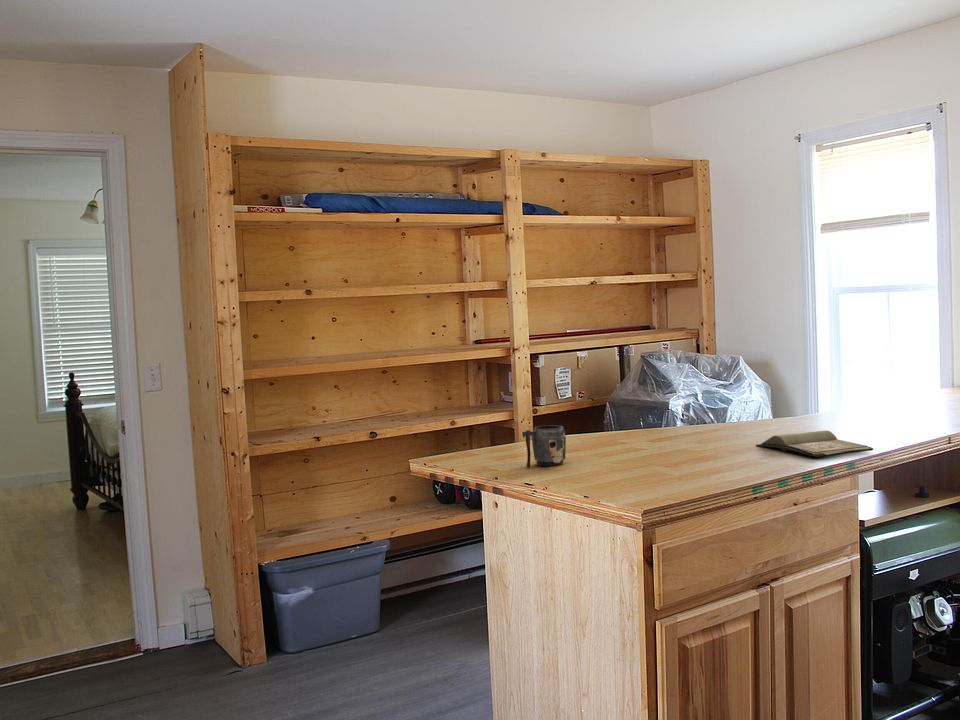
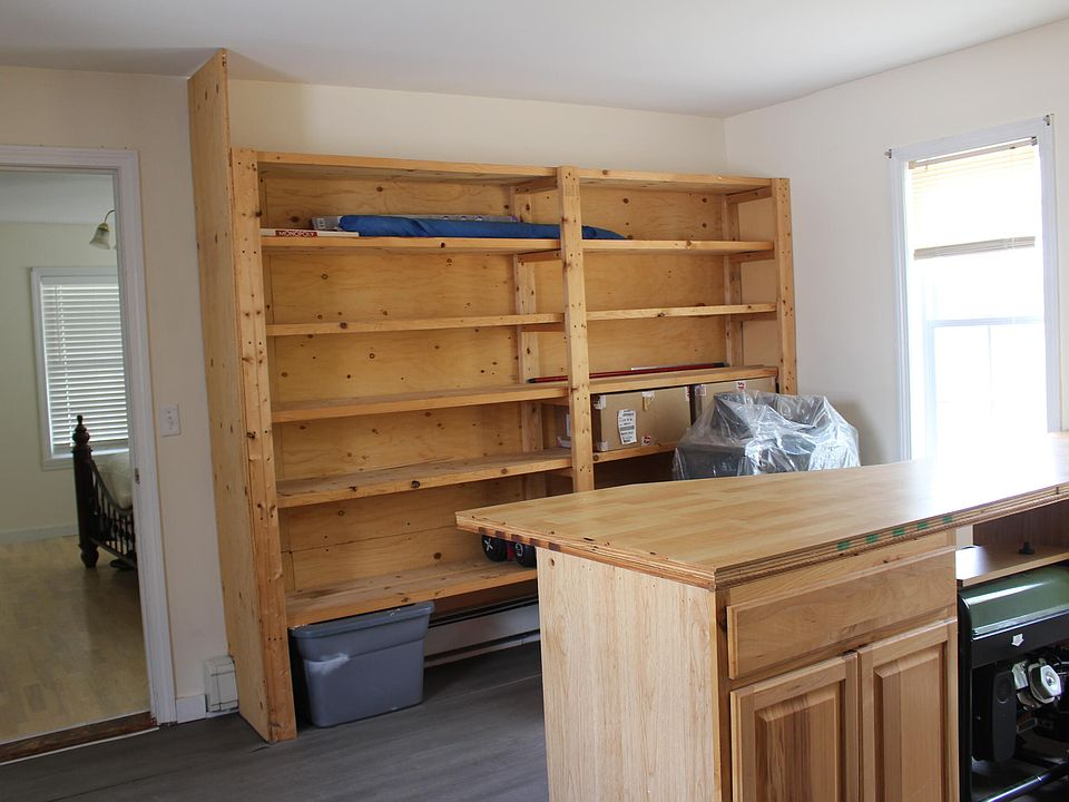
- mug [521,425,567,468]
- hardback book [755,429,874,458]
